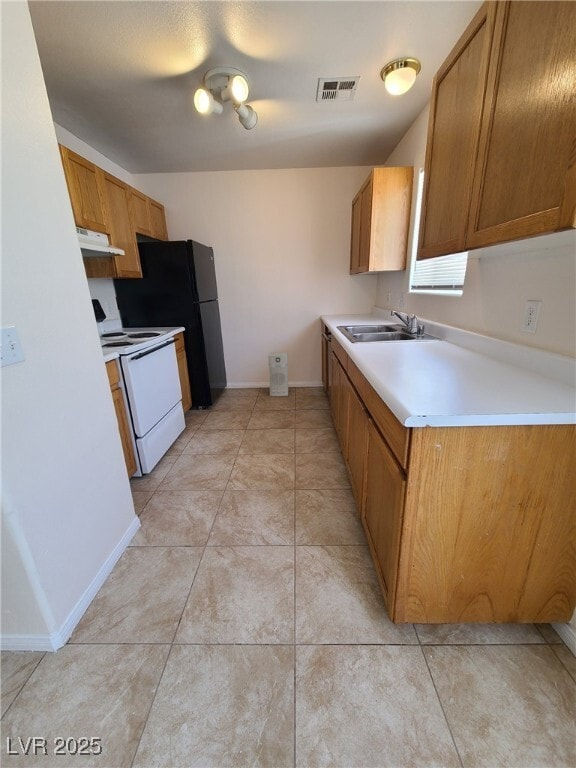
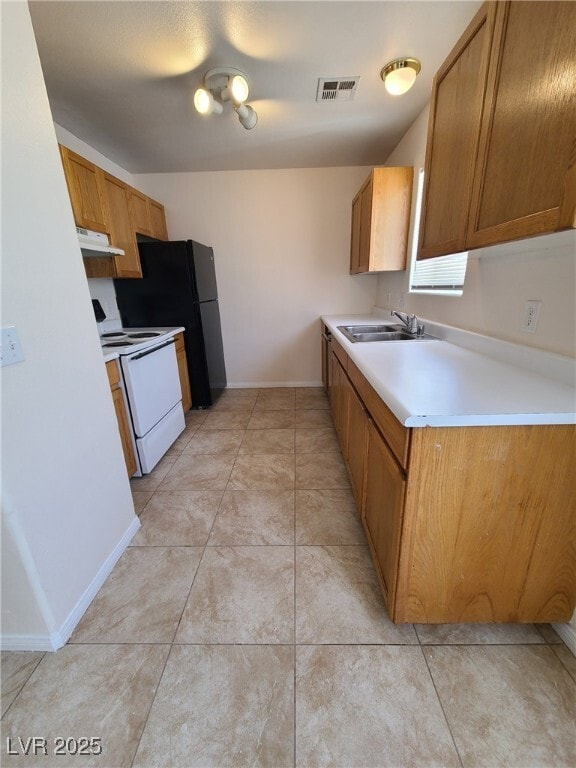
- air purifier [267,351,289,397]
